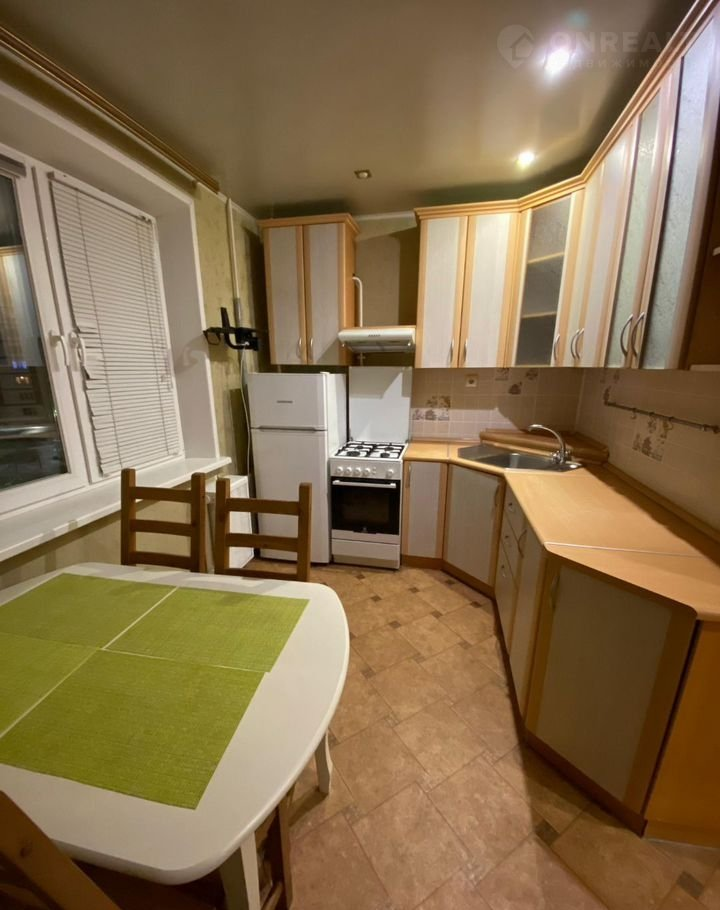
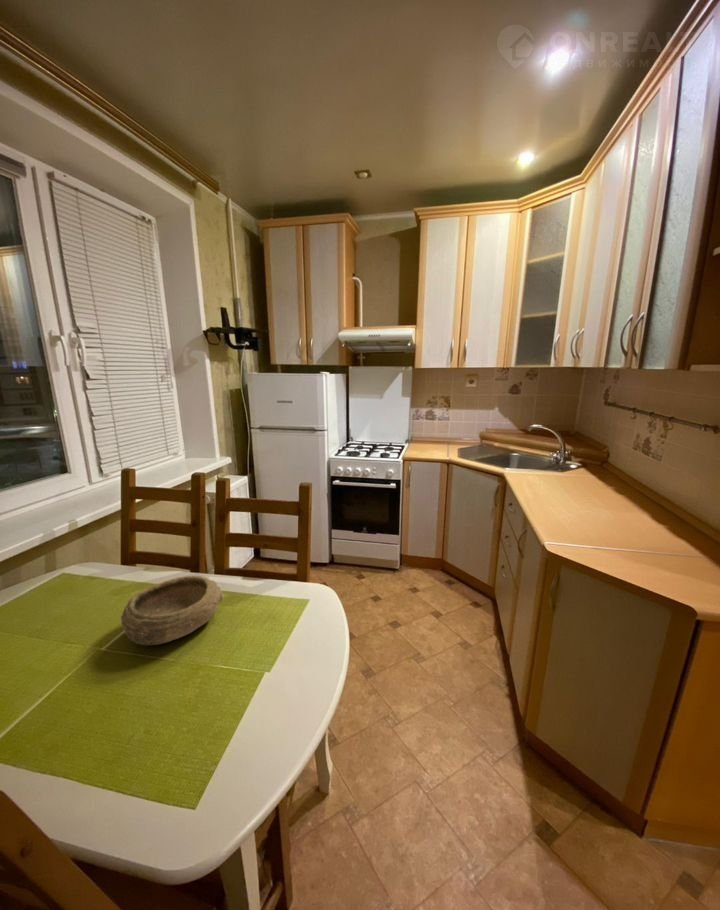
+ bowl [120,575,224,646]
